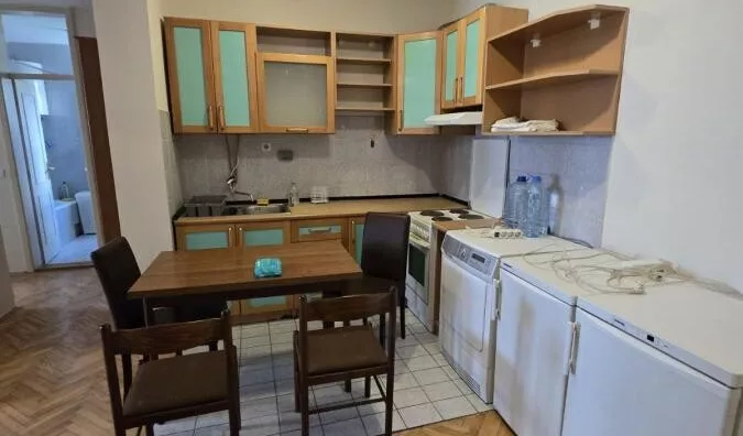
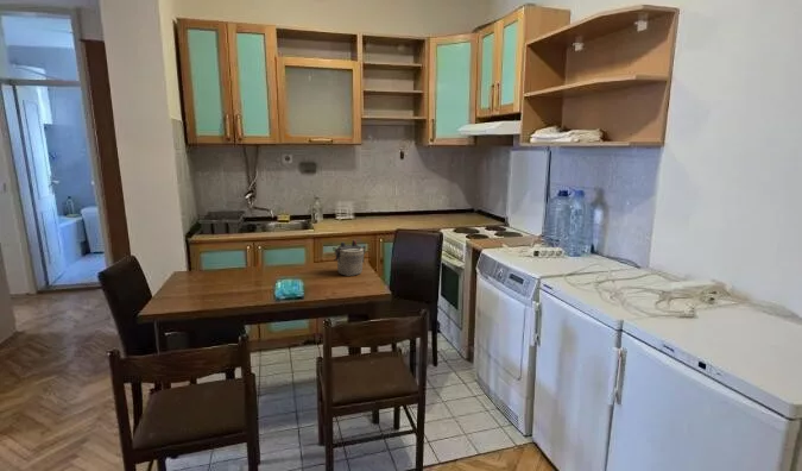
+ teapot [333,239,367,277]
